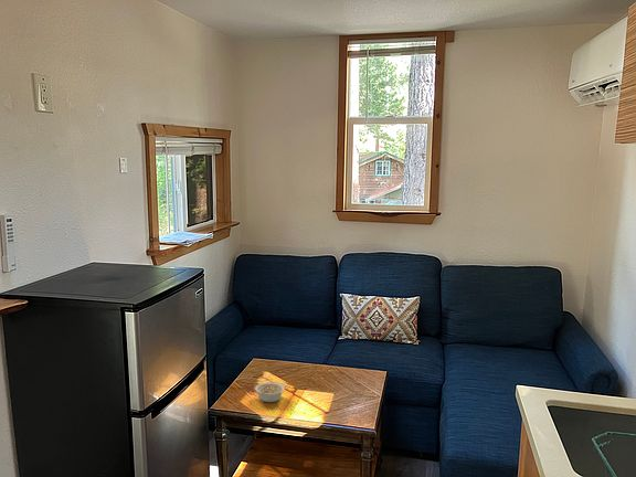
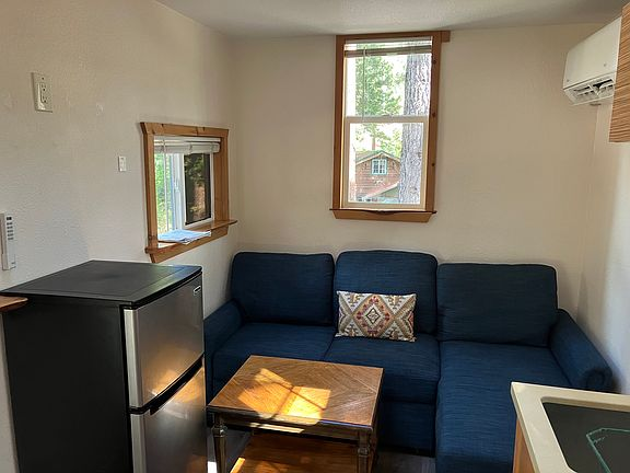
- legume [254,381,286,403]
